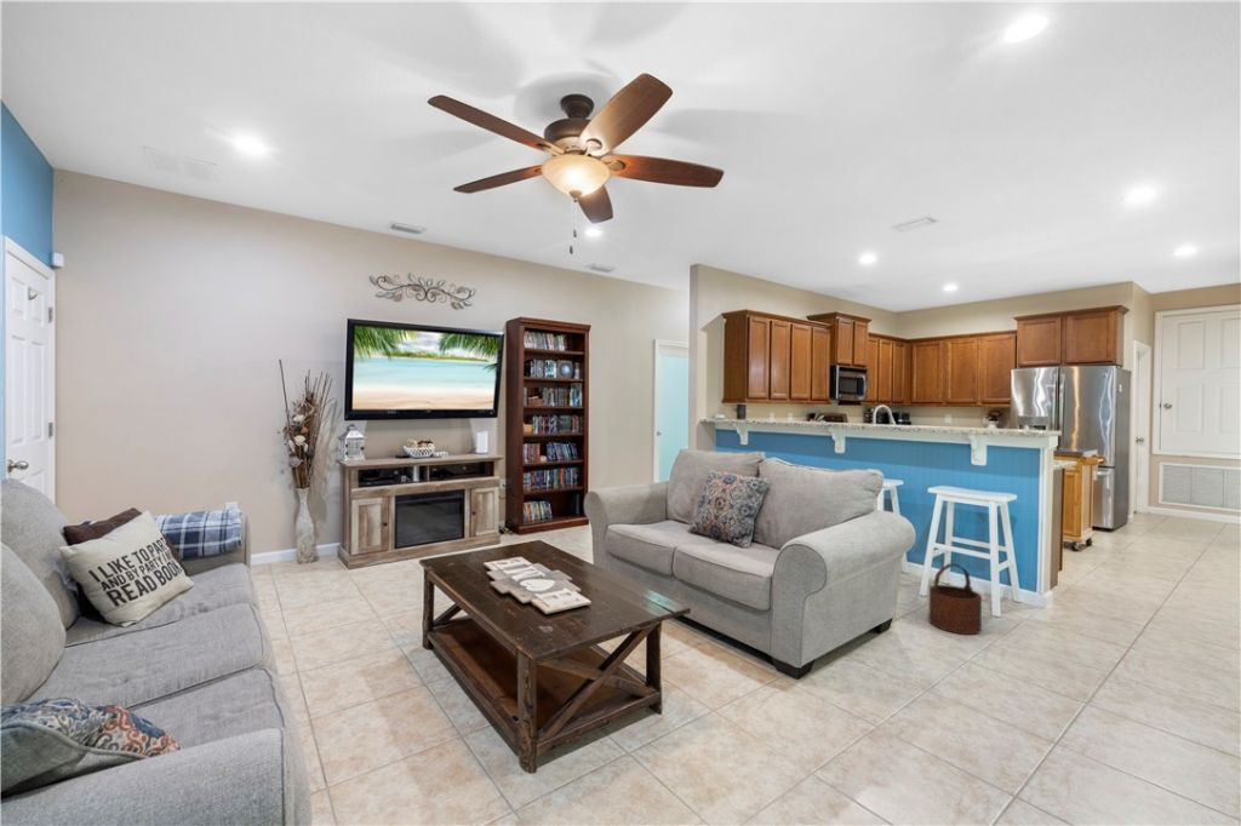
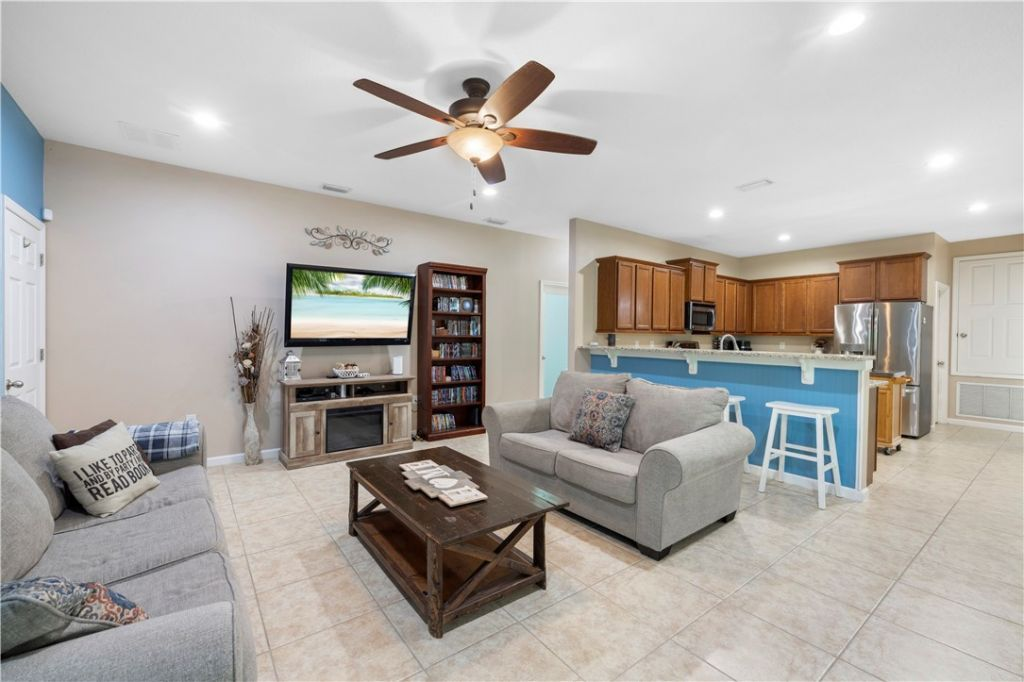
- wooden bucket [928,562,983,636]
